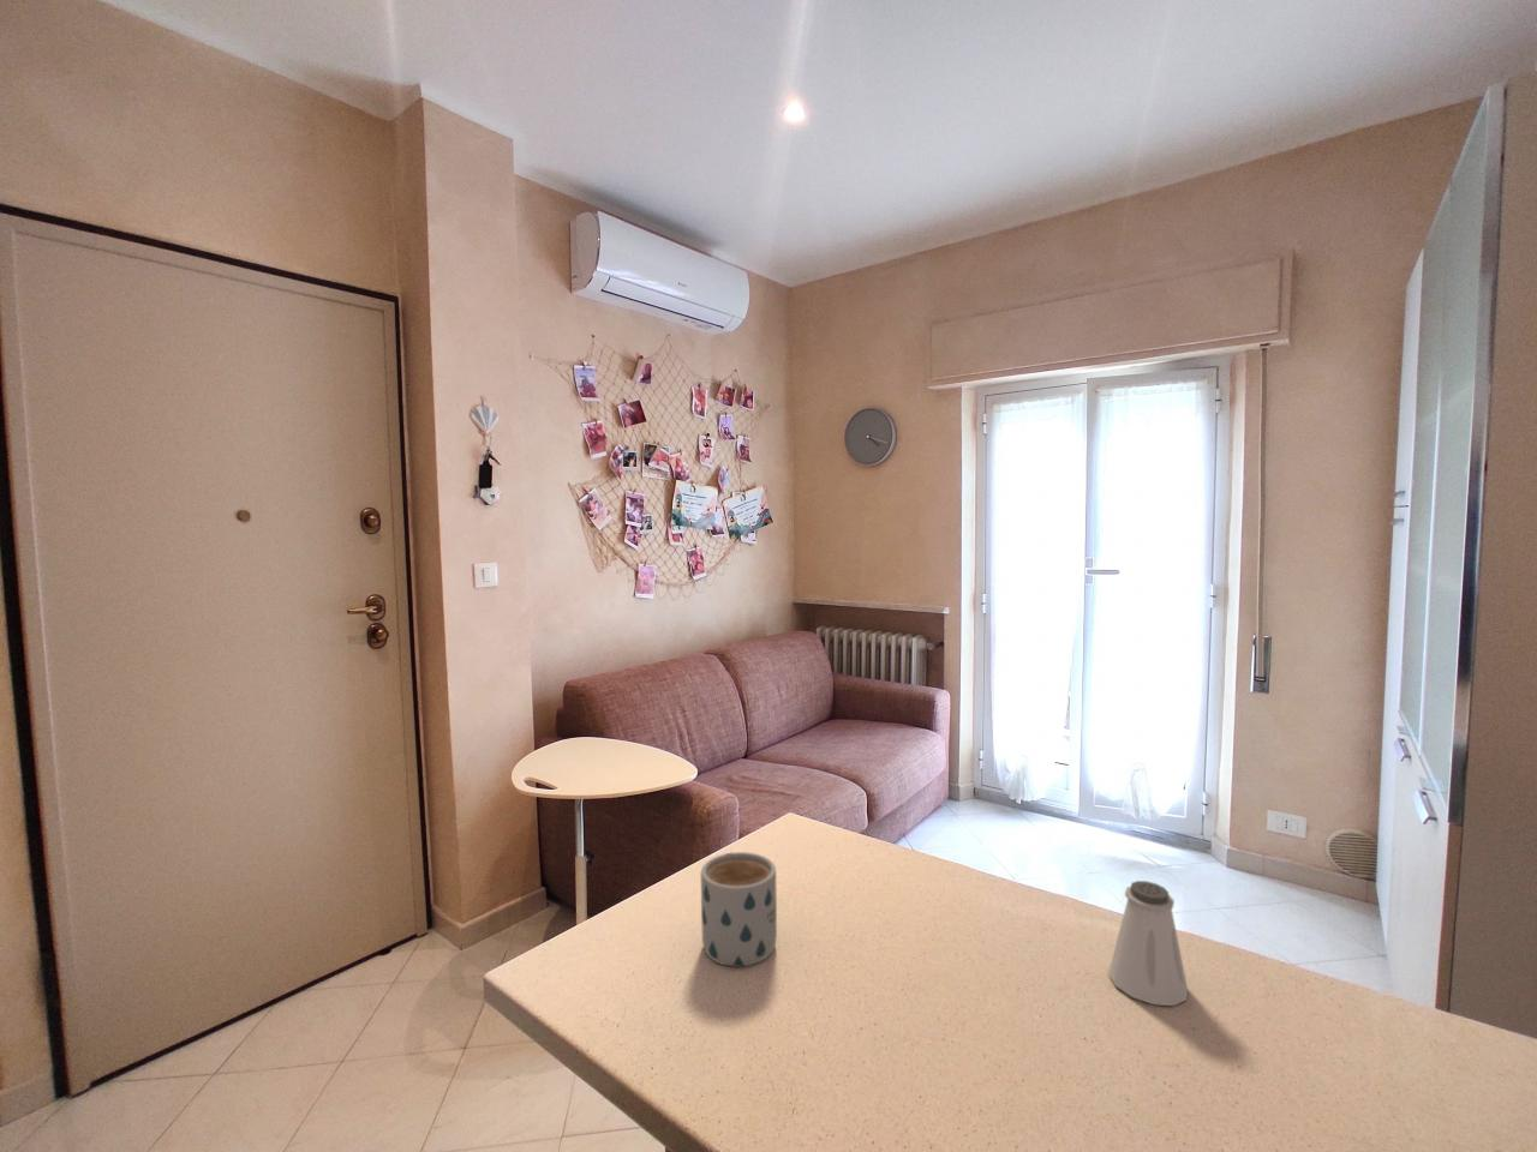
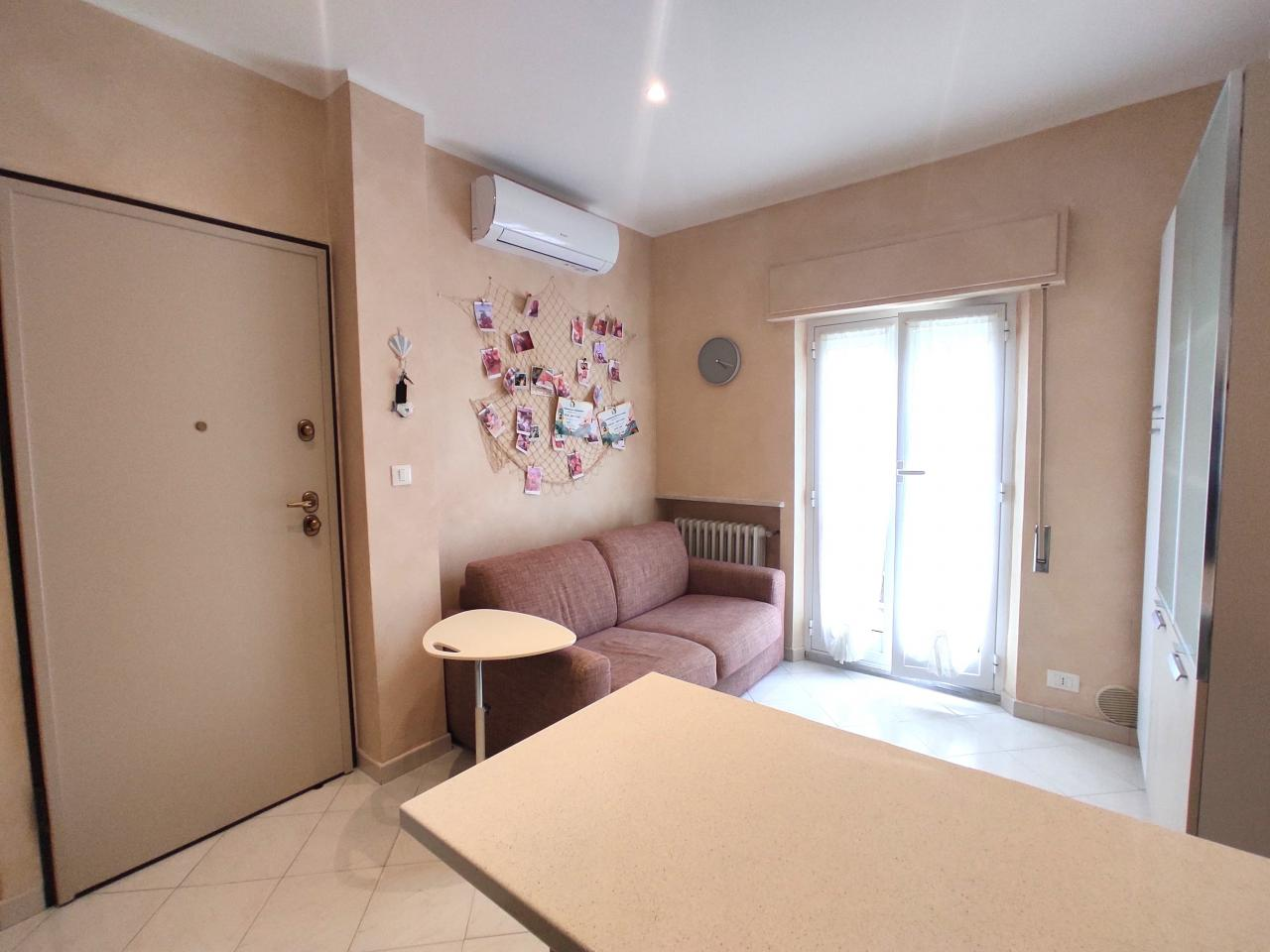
- mug [700,851,778,967]
- saltshaker [1107,880,1188,1007]
